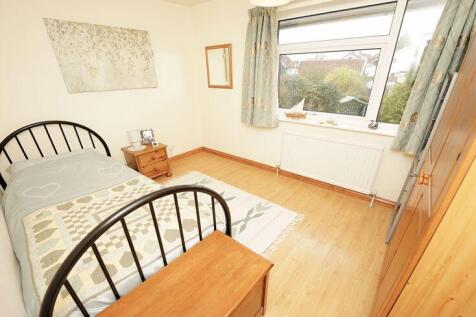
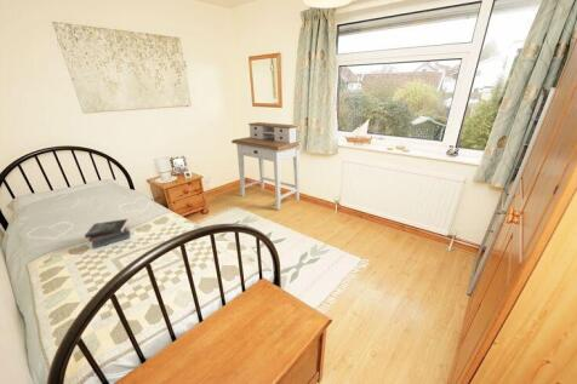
+ desk [230,121,301,211]
+ book [84,218,131,250]
